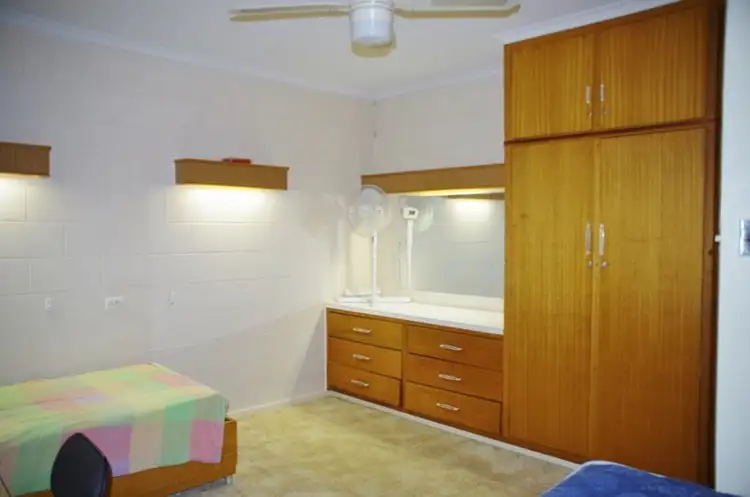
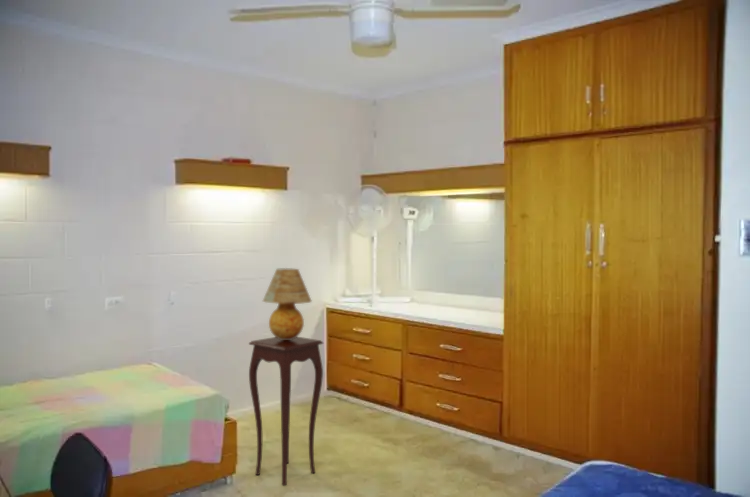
+ table lamp [262,267,313,340]
+ side table [248,336,324,487]
